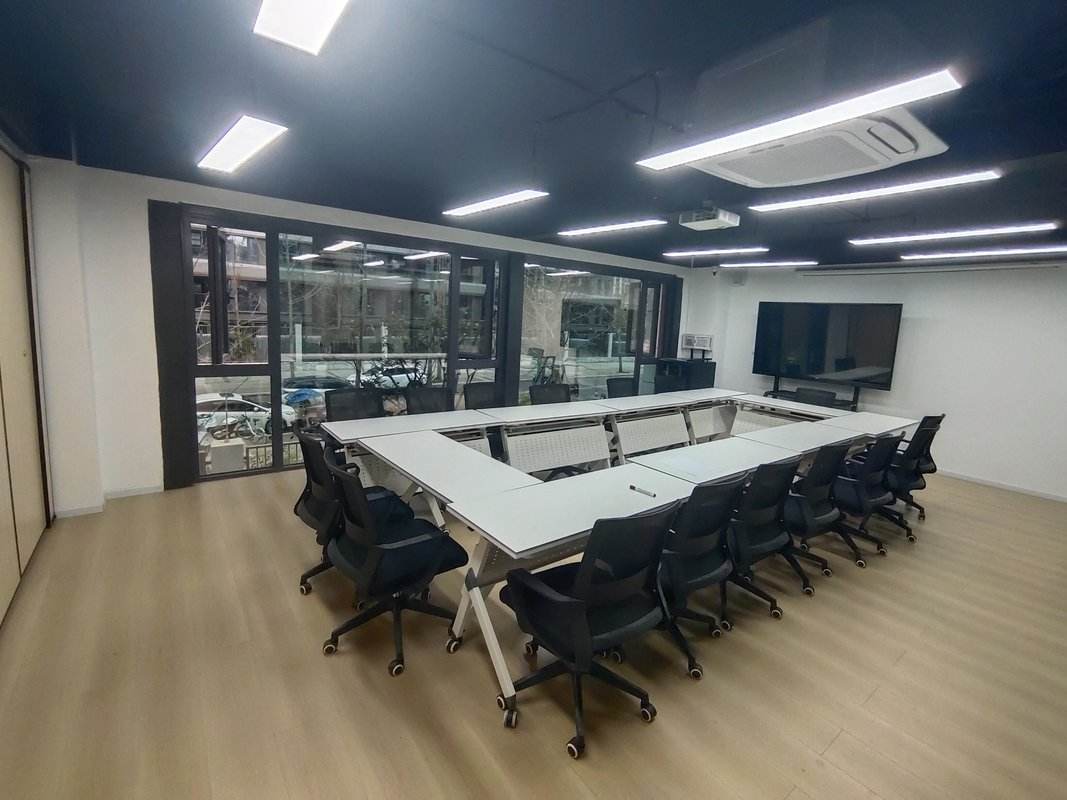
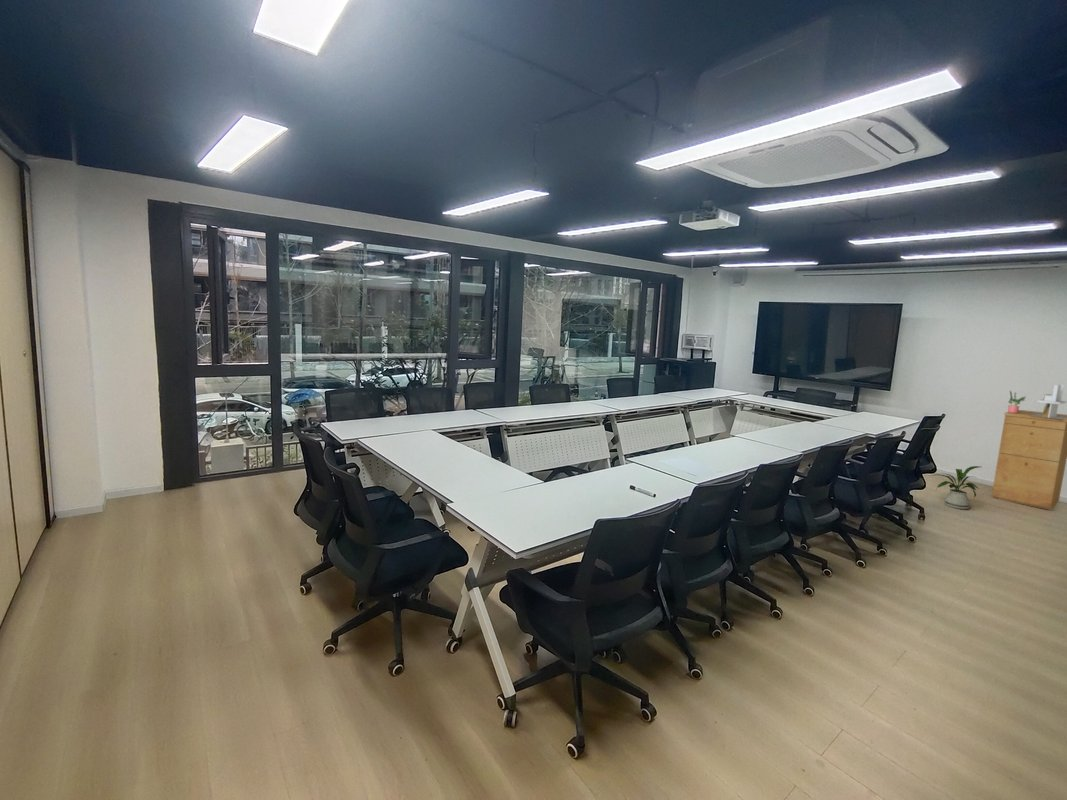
+ letter holder [1028,384,1067,419]
+ filing cabinet [990,409,1067,511]
+ house plant [928,465,981,510]
+ potted plant [1007,390,1027,413]
